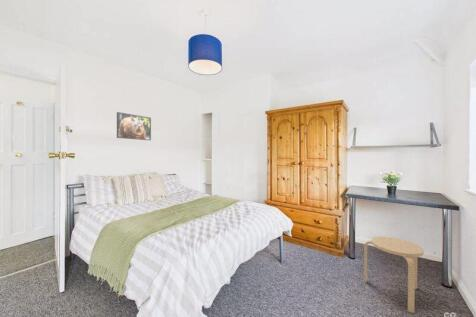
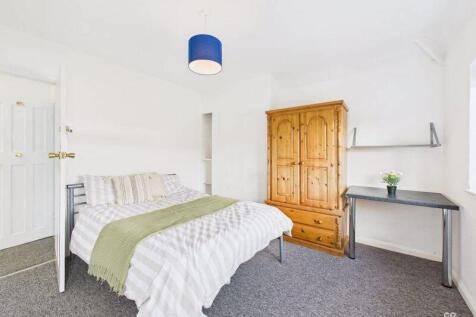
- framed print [116,111,152,141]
- stool [363,236,425,314]
